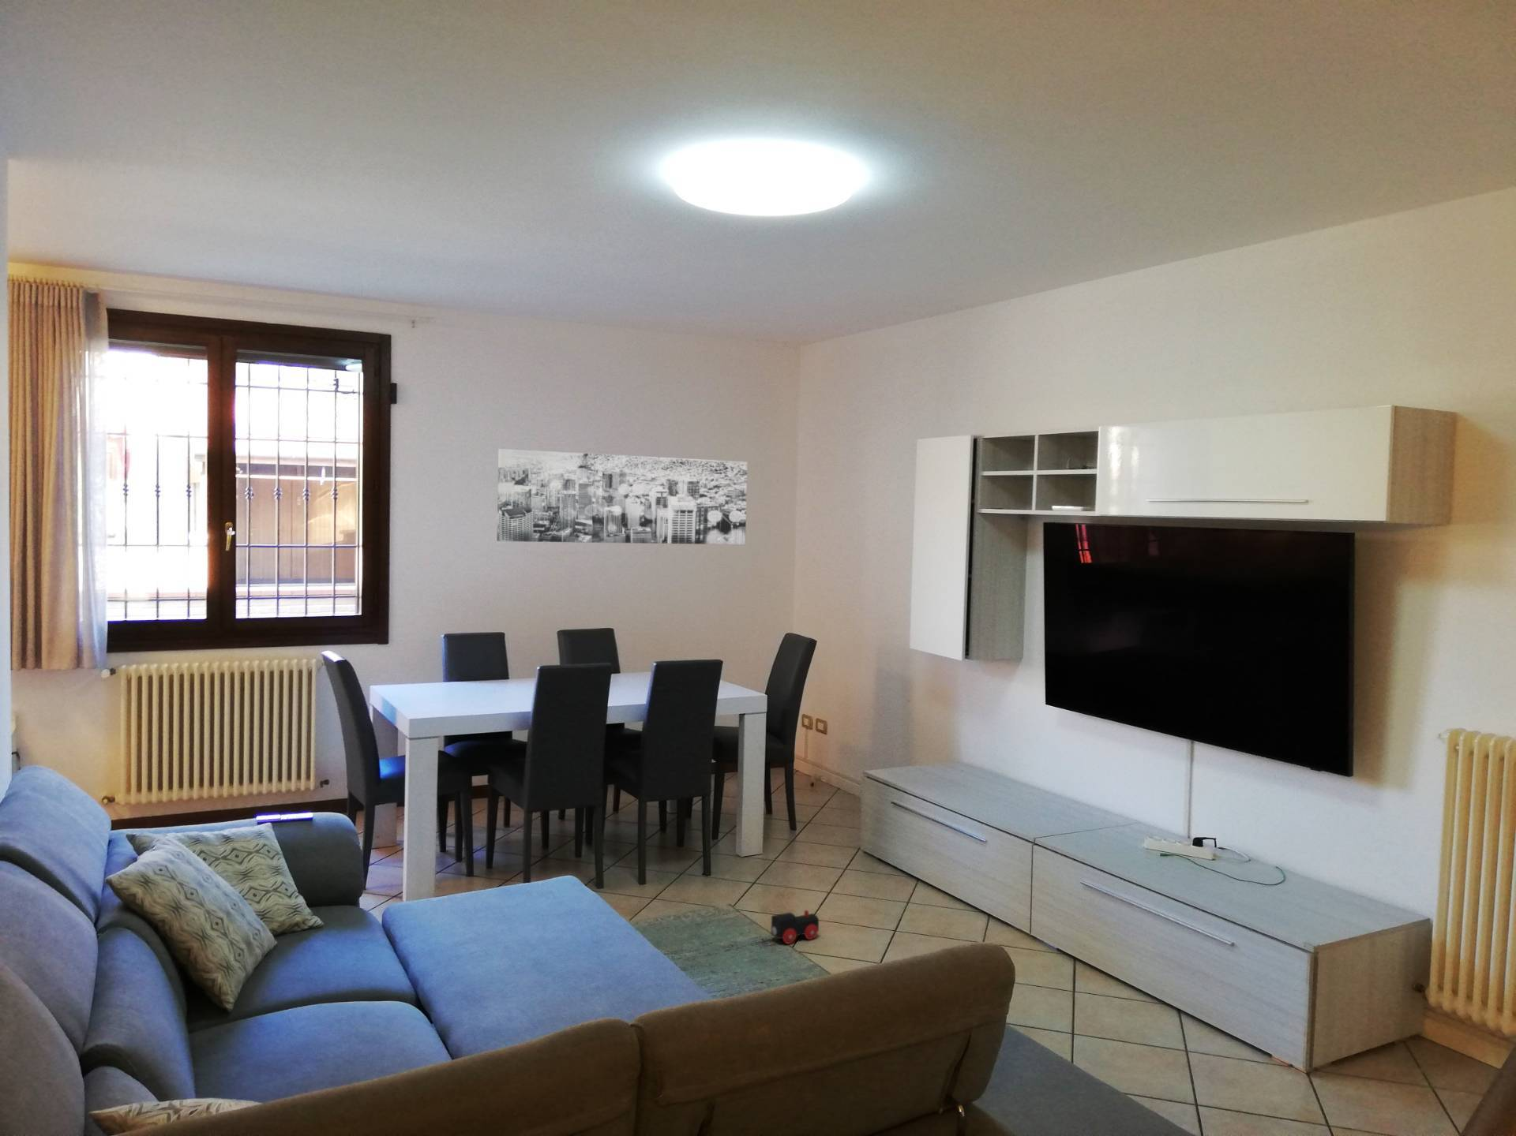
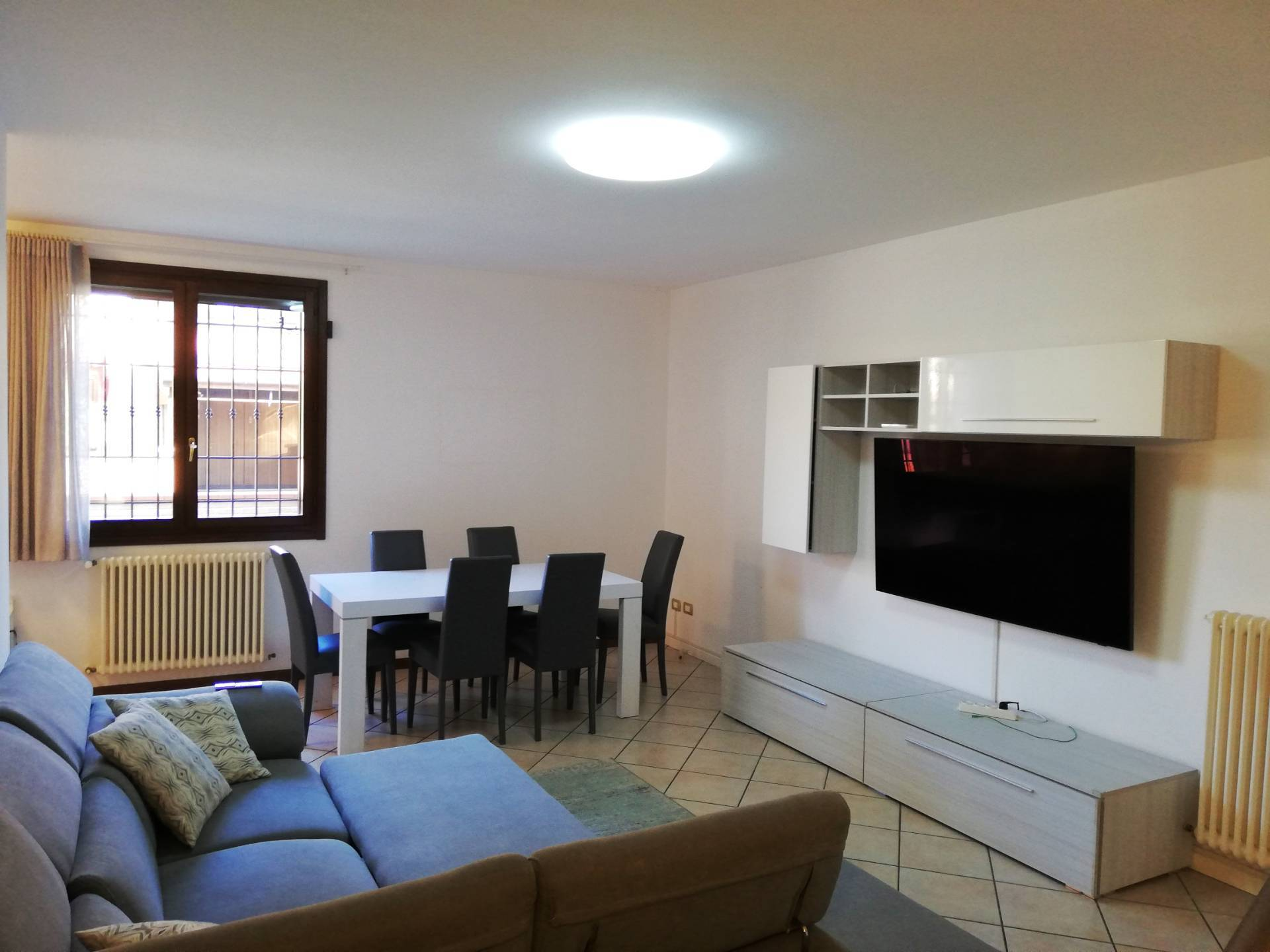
- wall art [497,449,747,545]
- toy train [770,909,820,945]
